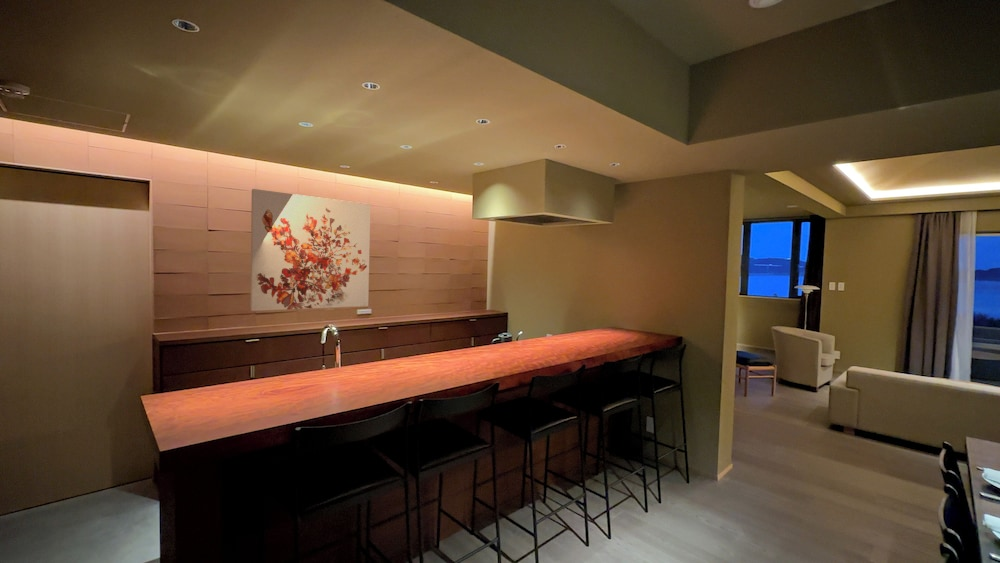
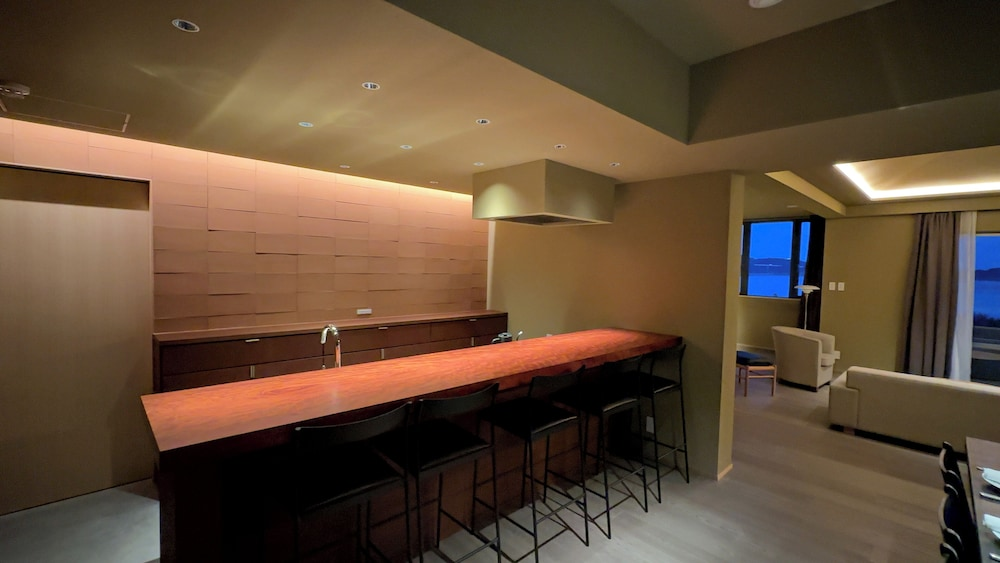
- wall art [250,188,371,312]
